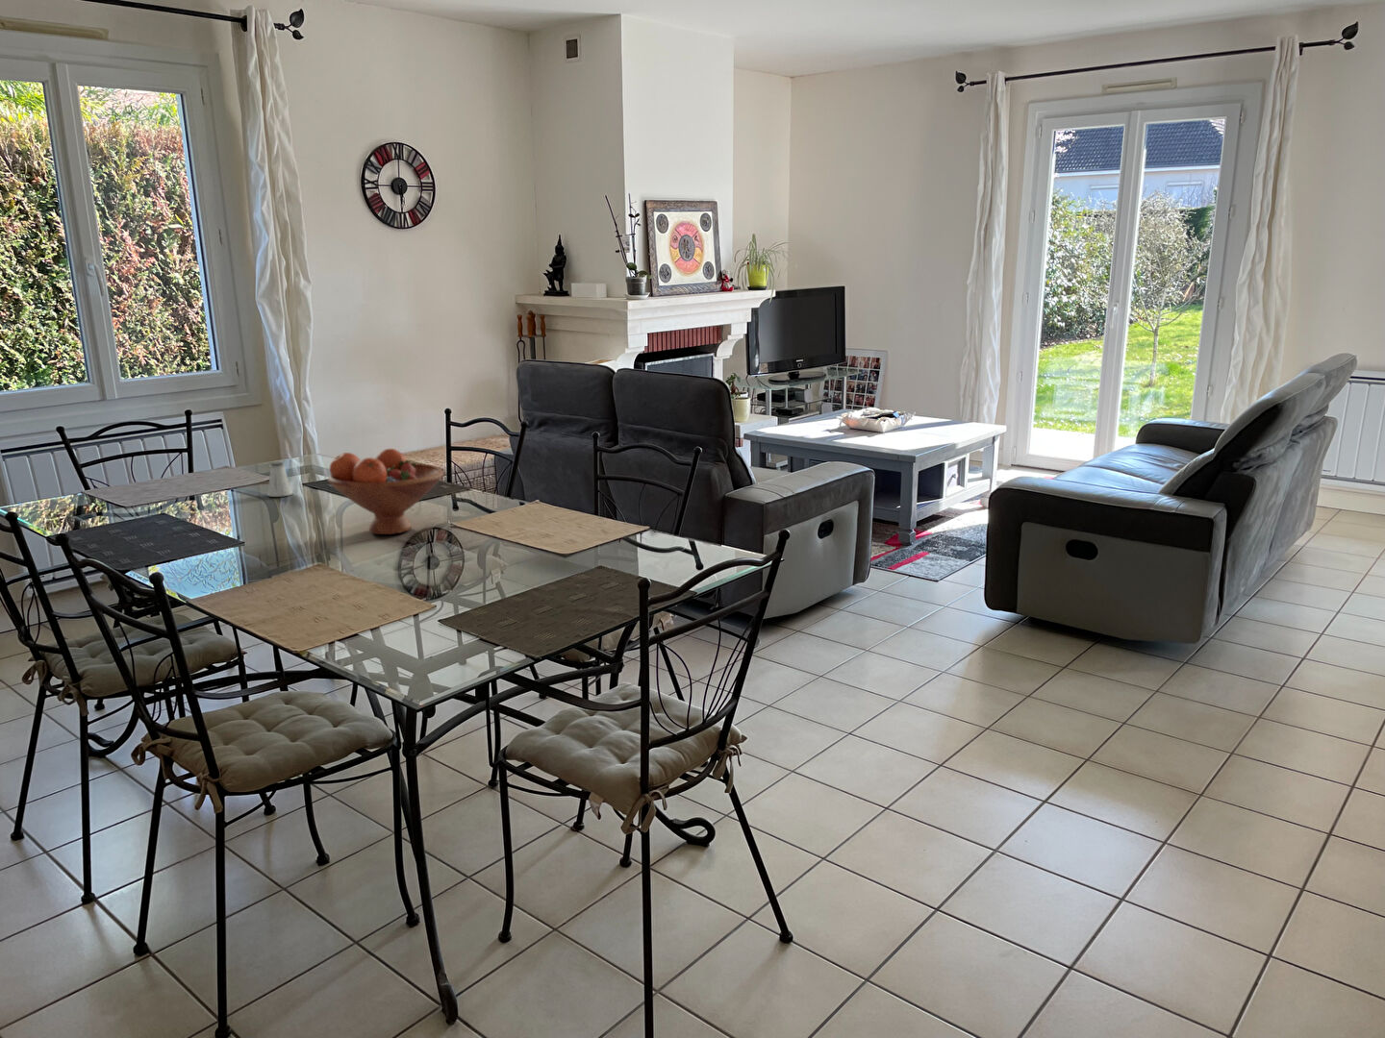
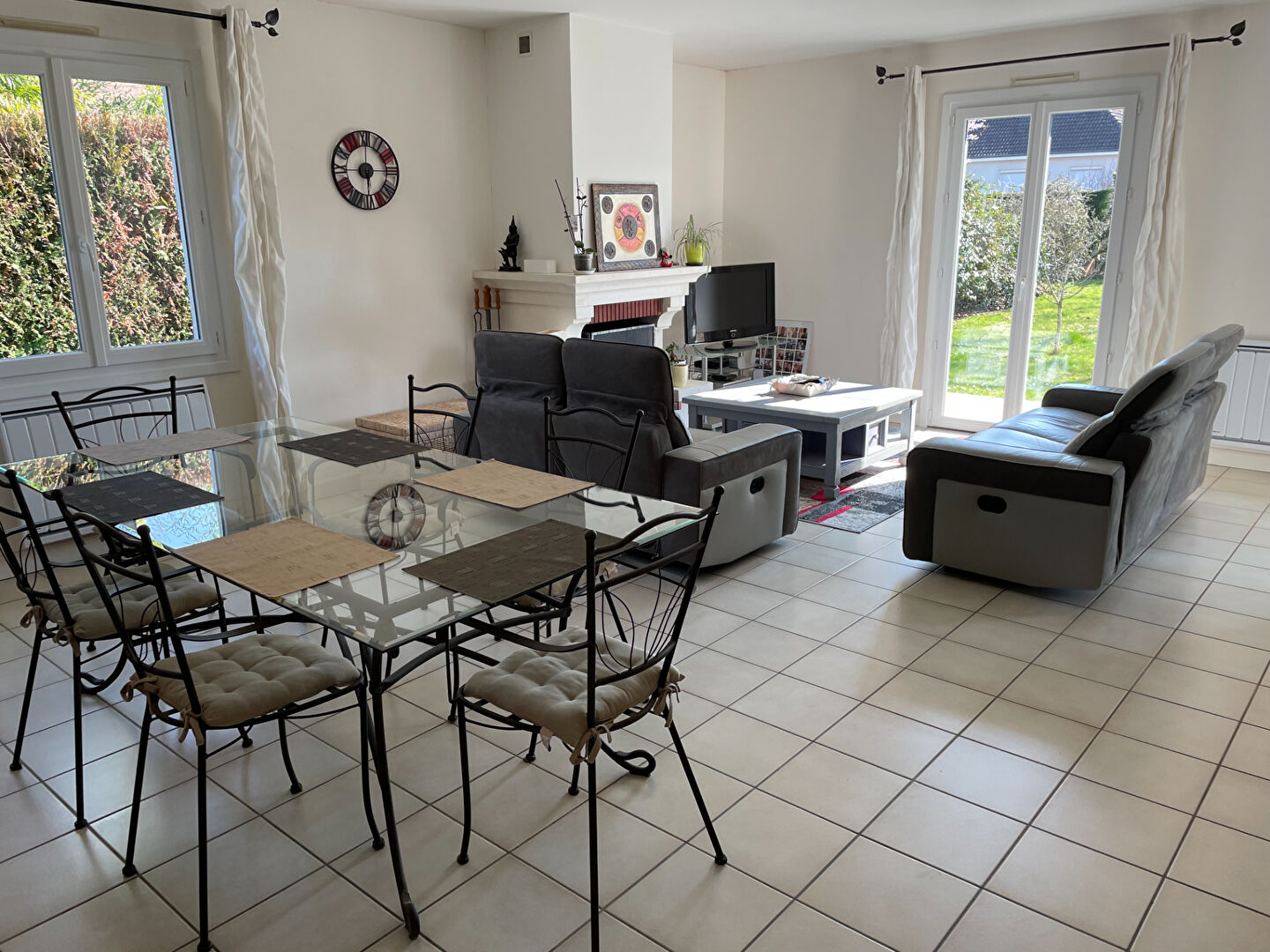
- fruit bowl [327,448,444,535]
- saltshaker [267,461,293,498]
